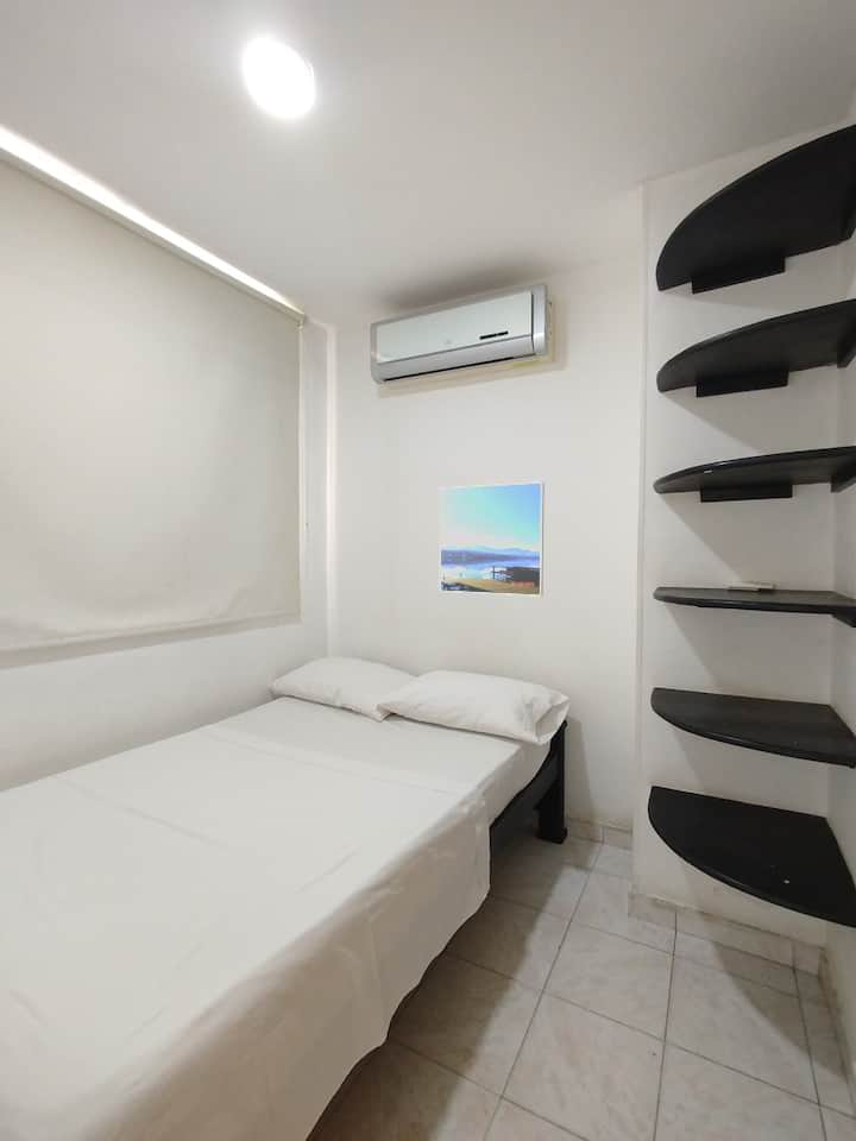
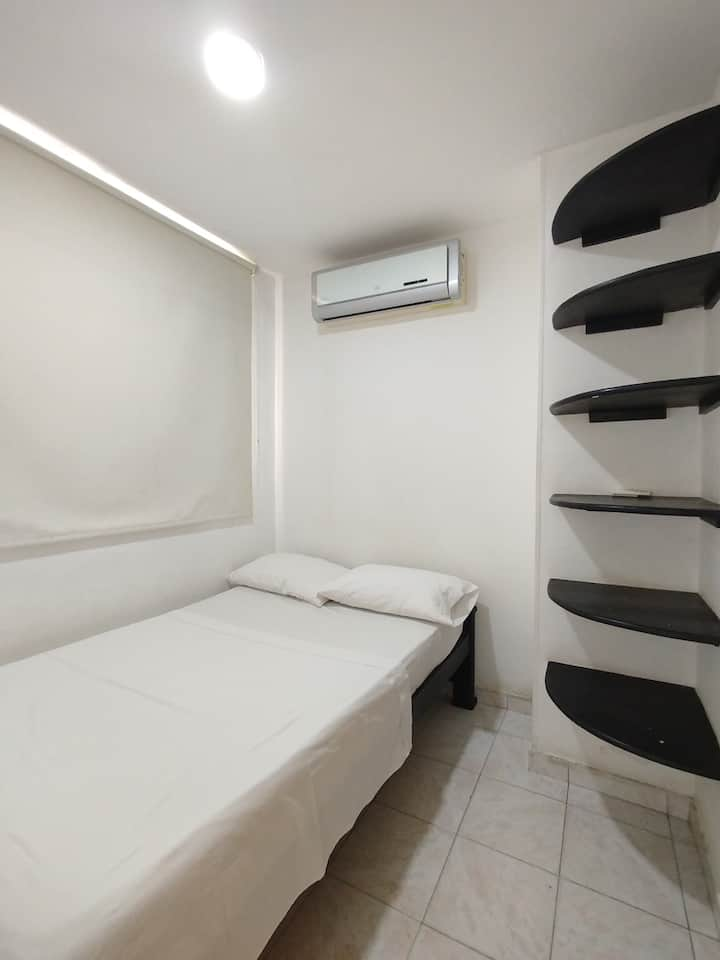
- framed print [439,480,546,598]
